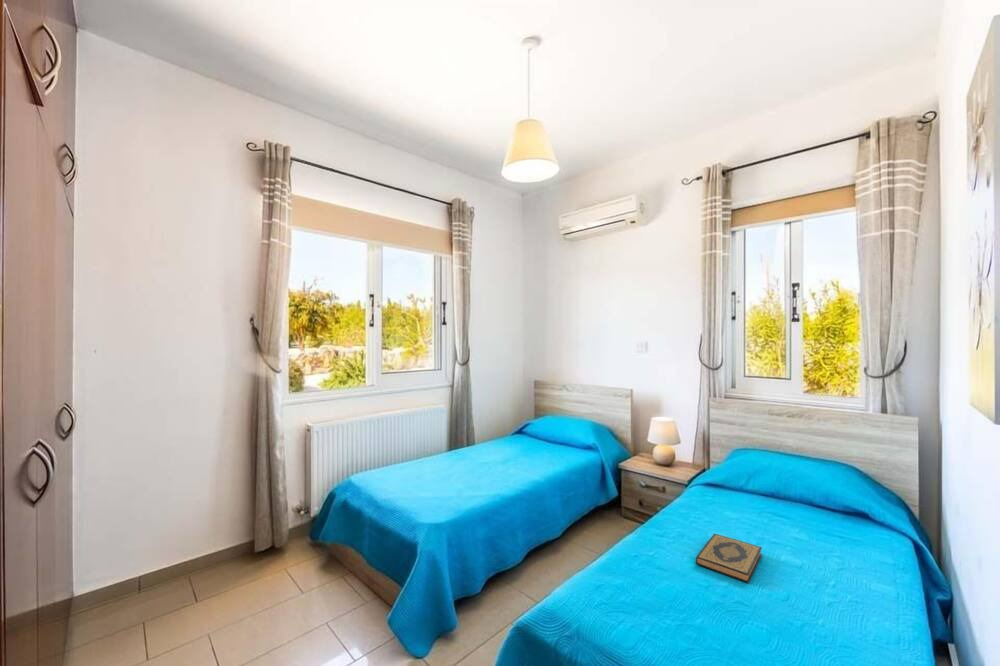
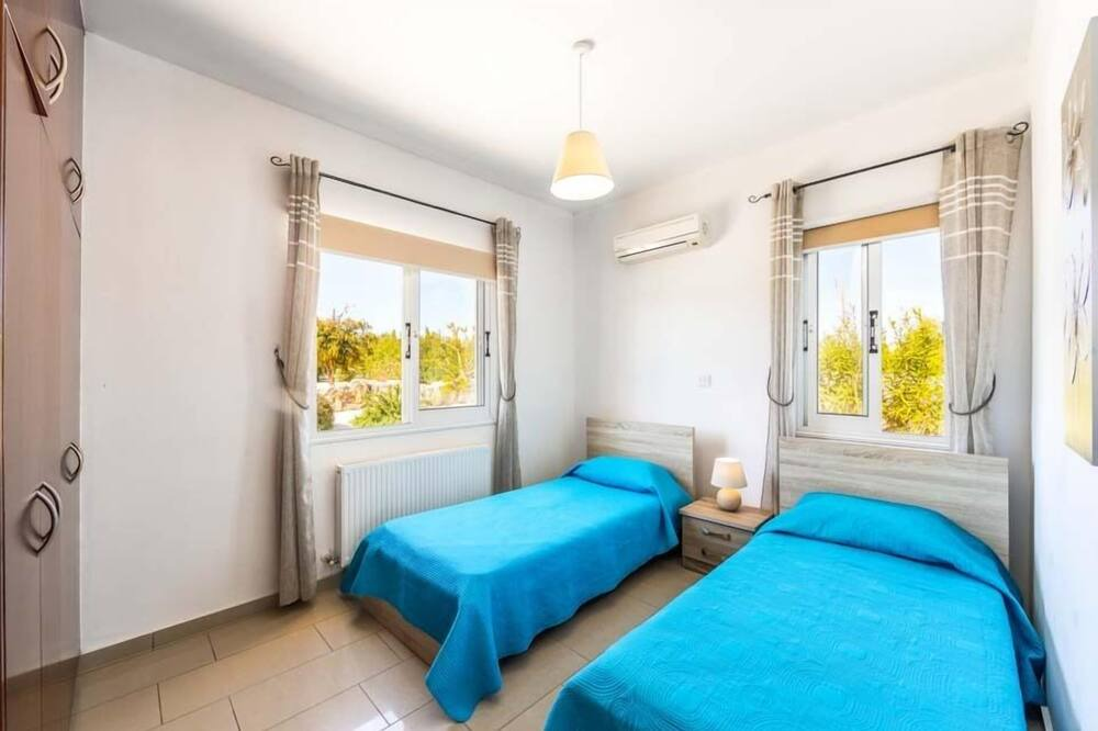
- hardback book [695,533,763,584]
